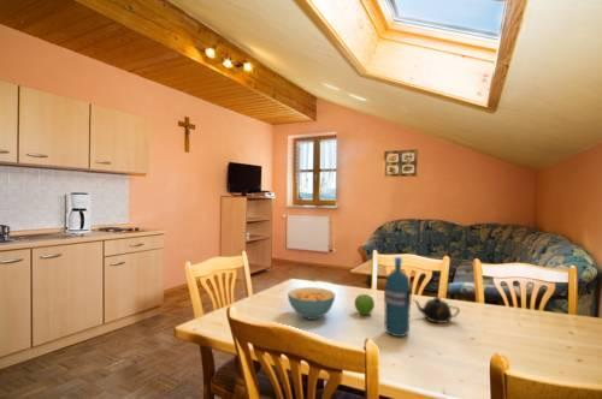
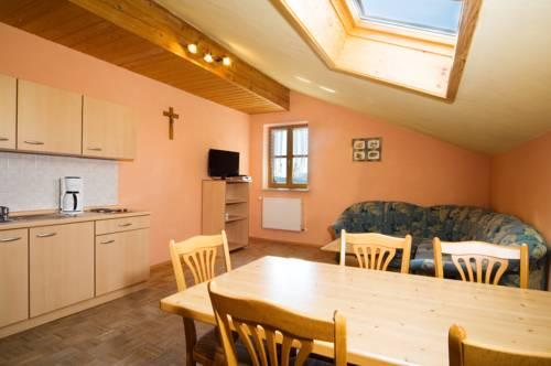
- teapot [413,296,461,324]
- fruit [354,293,376,316]
- water bottle [383,256,413,338]
- cereal bowl [287,286,336,321]
